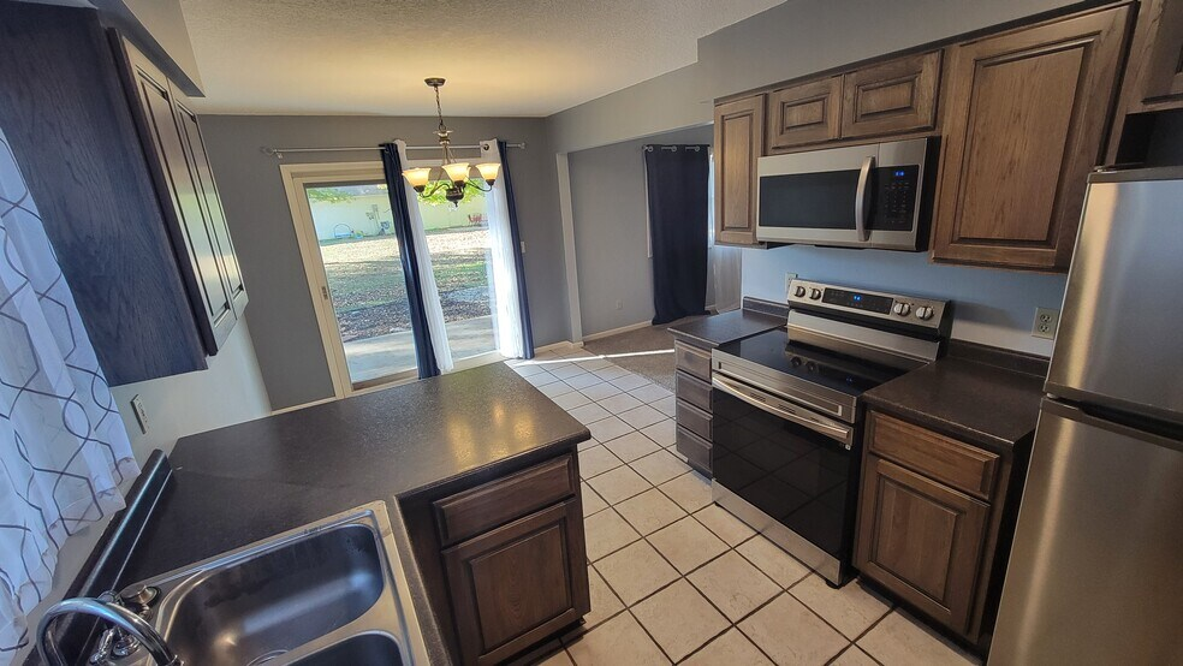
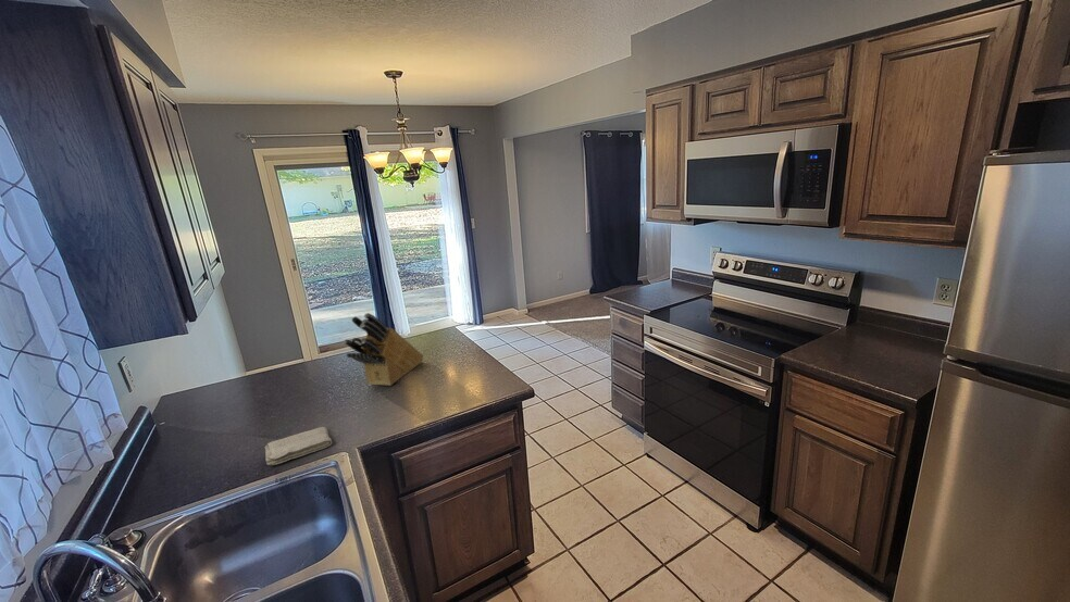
+ washcloth [263,426,333,466]
+ knife block [343,312,424,387]
